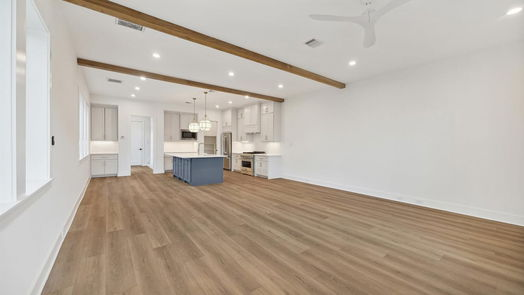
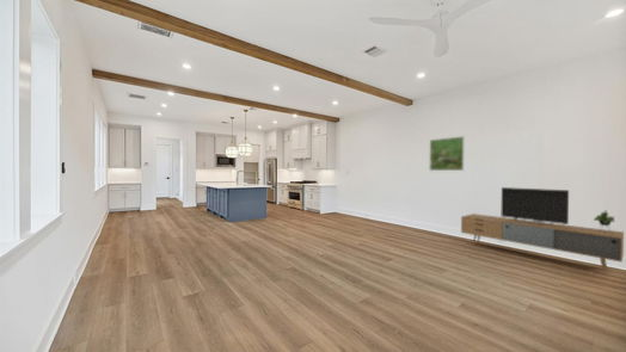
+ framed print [429,135,465,172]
+ media console [460,186,625,274]
